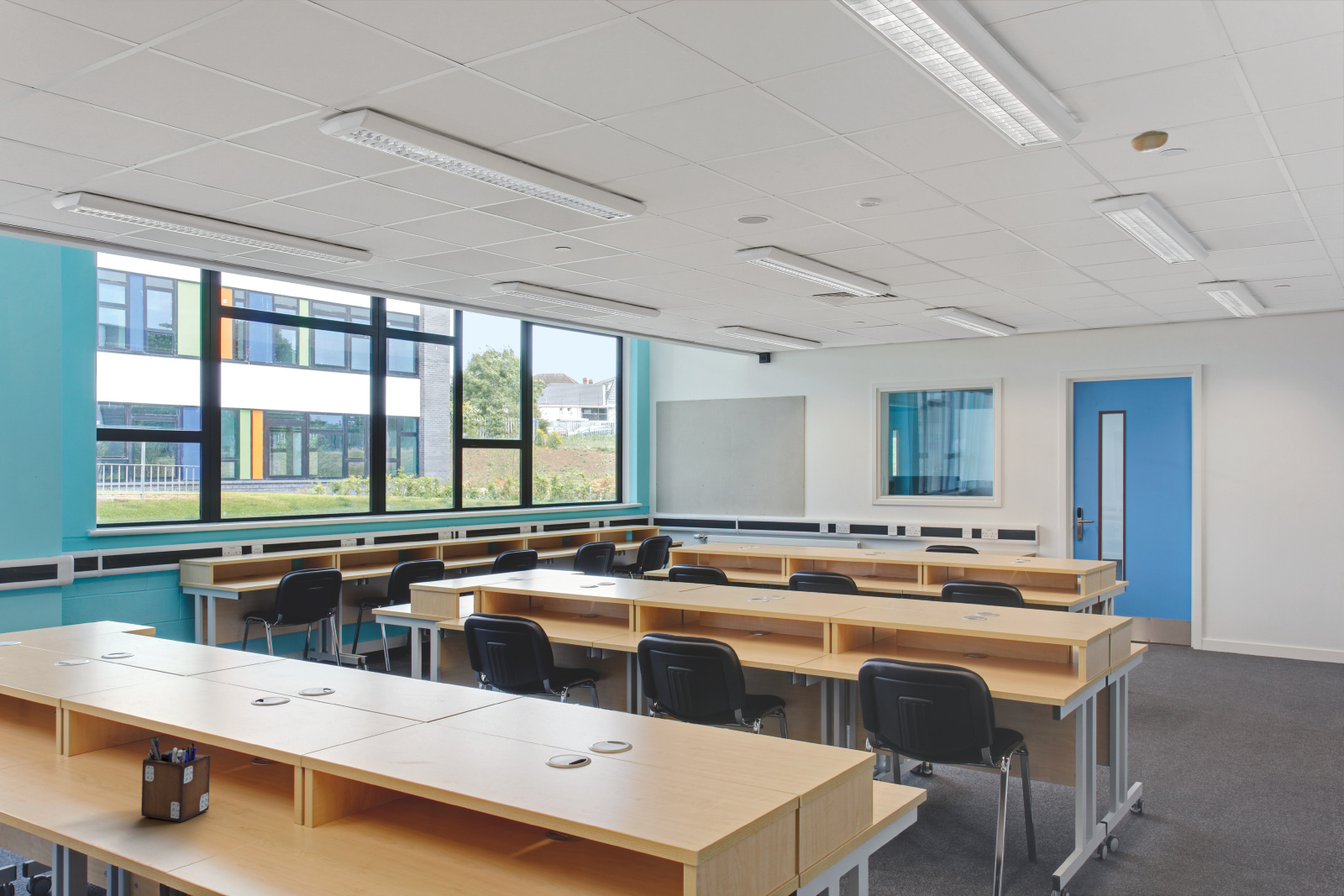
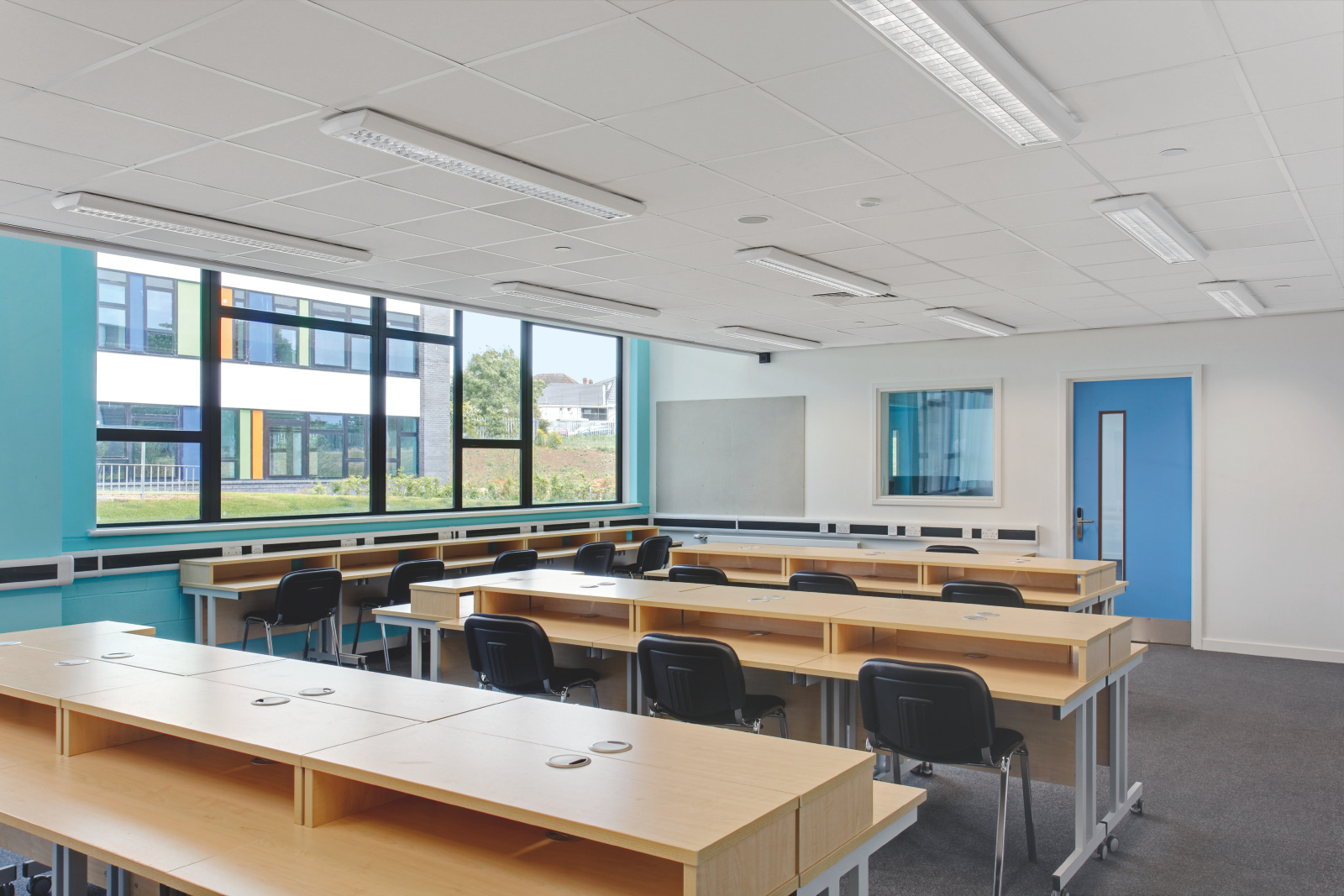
- desk organizer [140,735,211,823]
- smoke detector [1131,130,1169,153]
